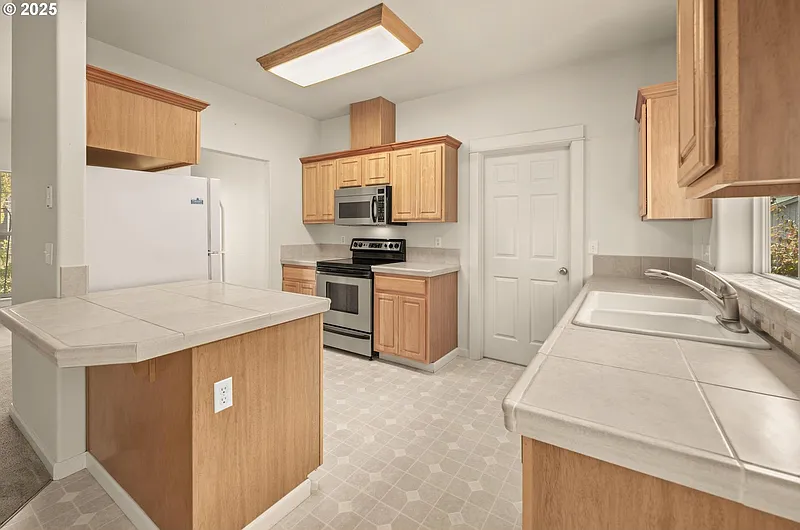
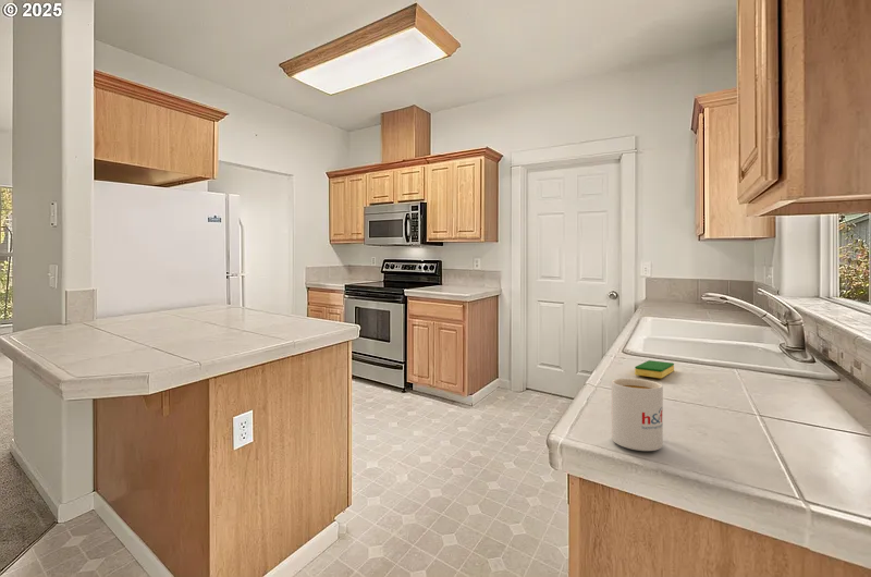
+ mug [611,378,664,452]
+ dish sponge [634,359,675,379]
